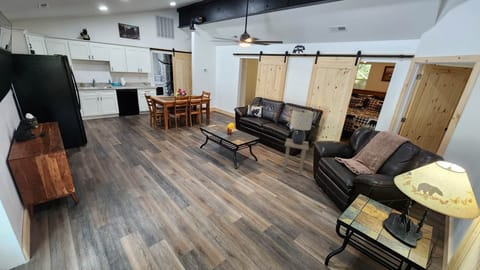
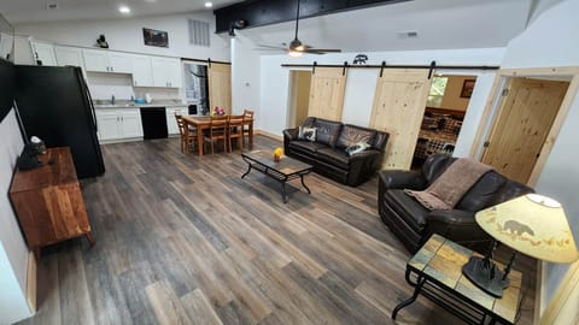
- side table [282,137,310,176]
- lamp [289,108,315,145]
